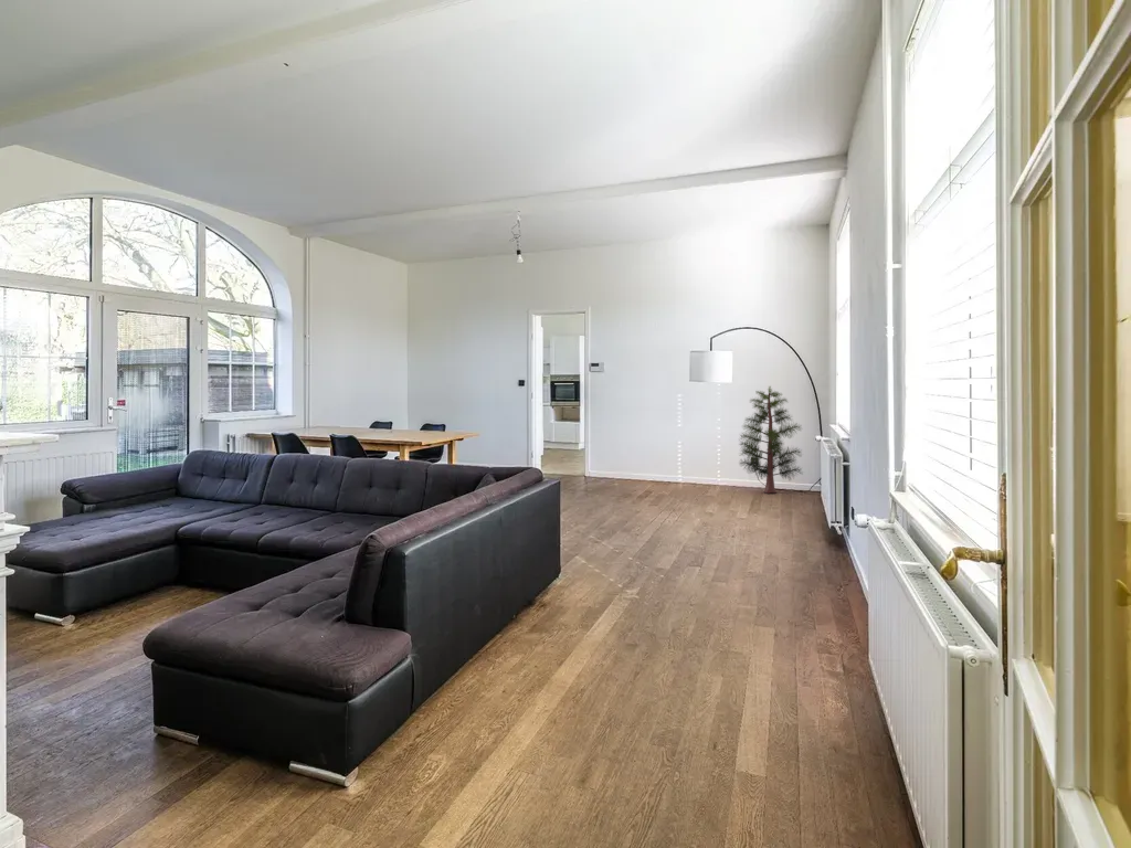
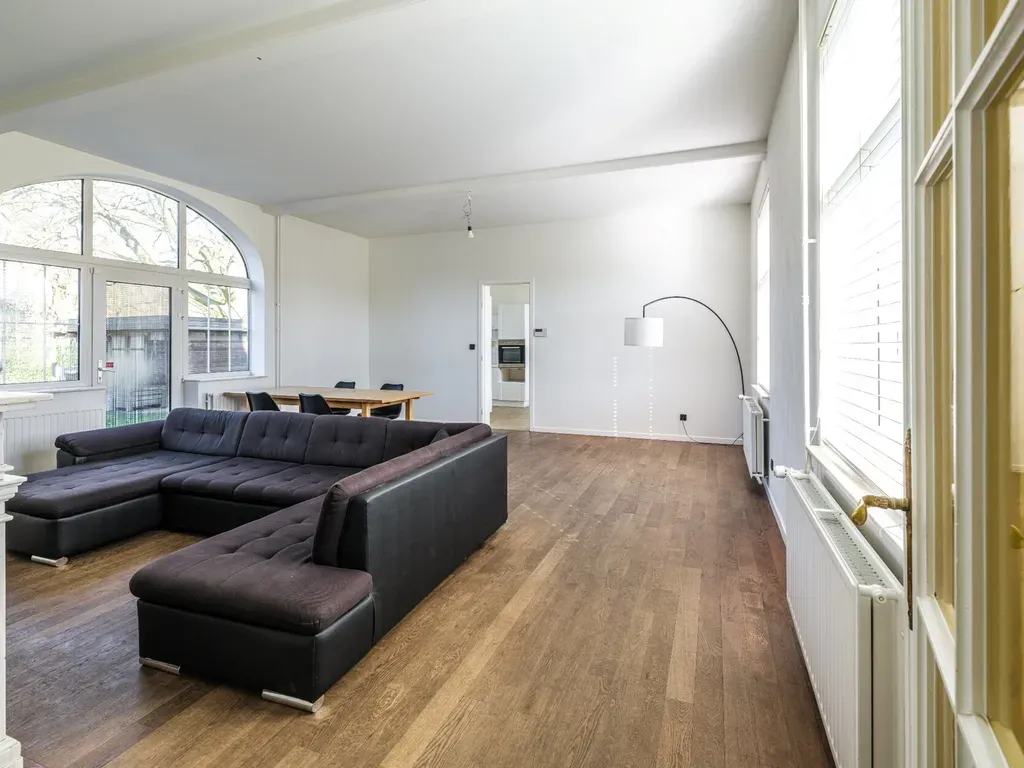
- pine tree [738,385,805,495]
